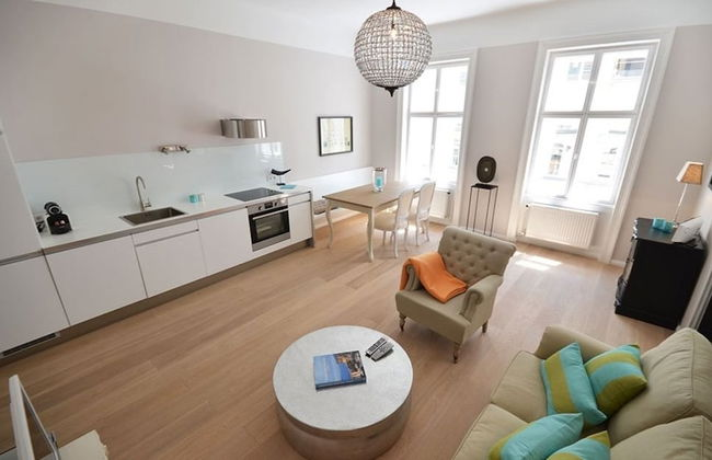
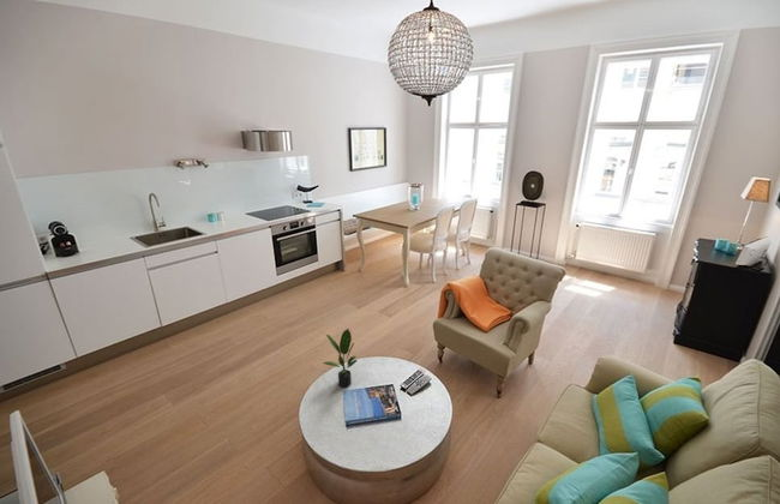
+ potted plant [322,328,358,389]
